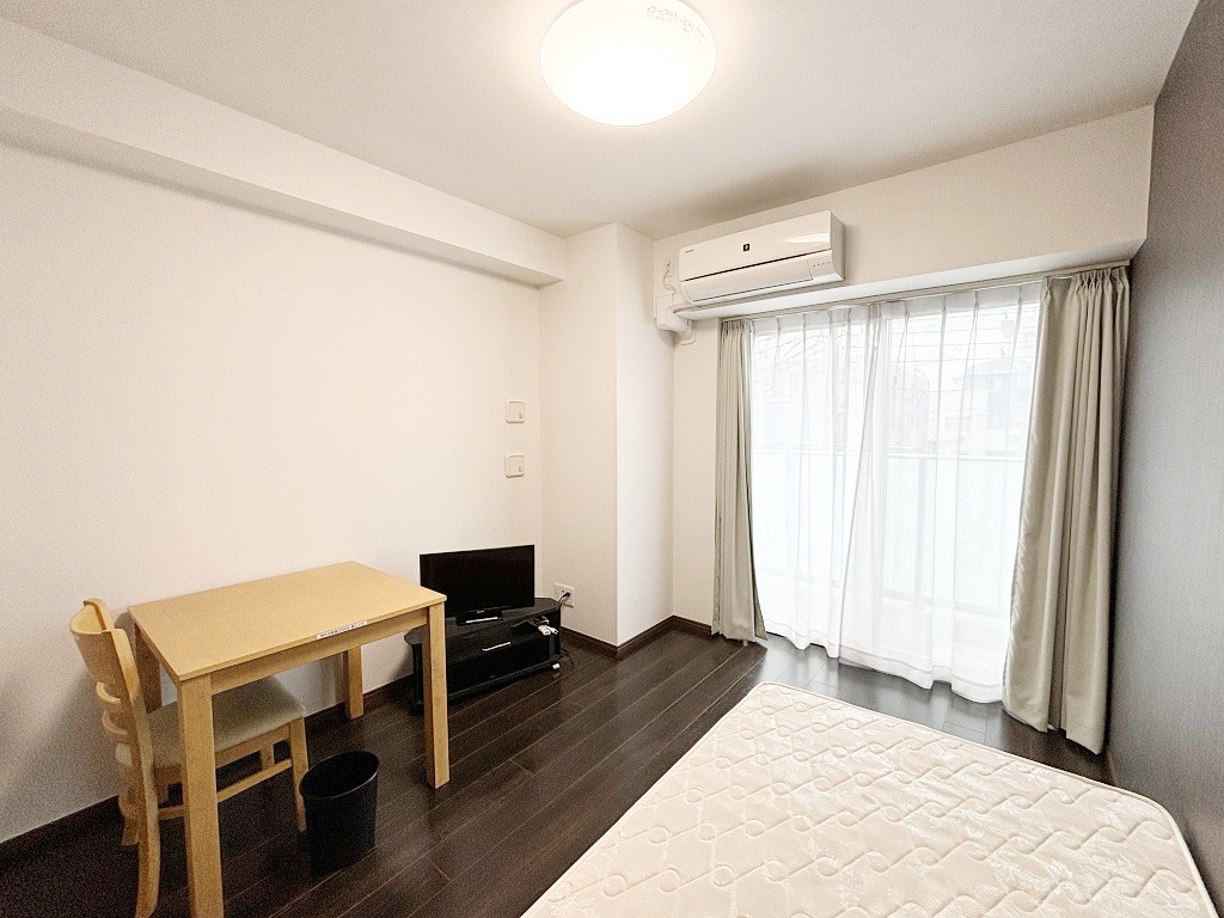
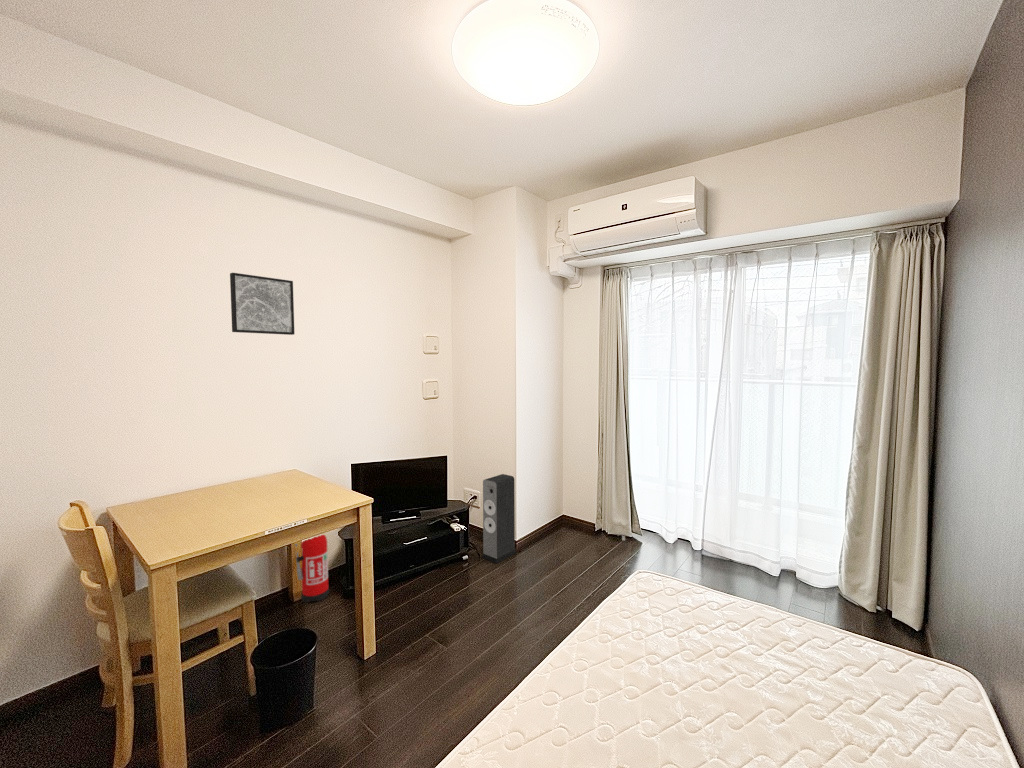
+ wall art [229,272,295,336]
+ speaker [481,473,518,564]
+ fire extinguisher [294,534,330,604]
